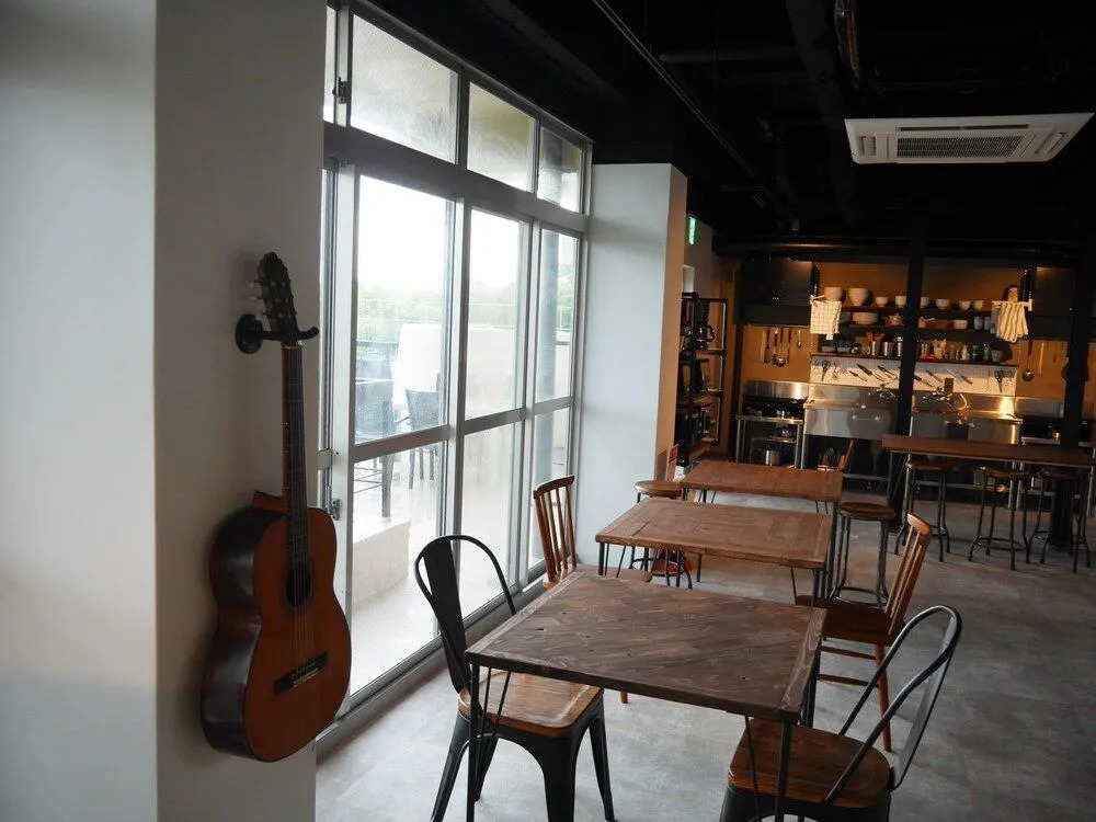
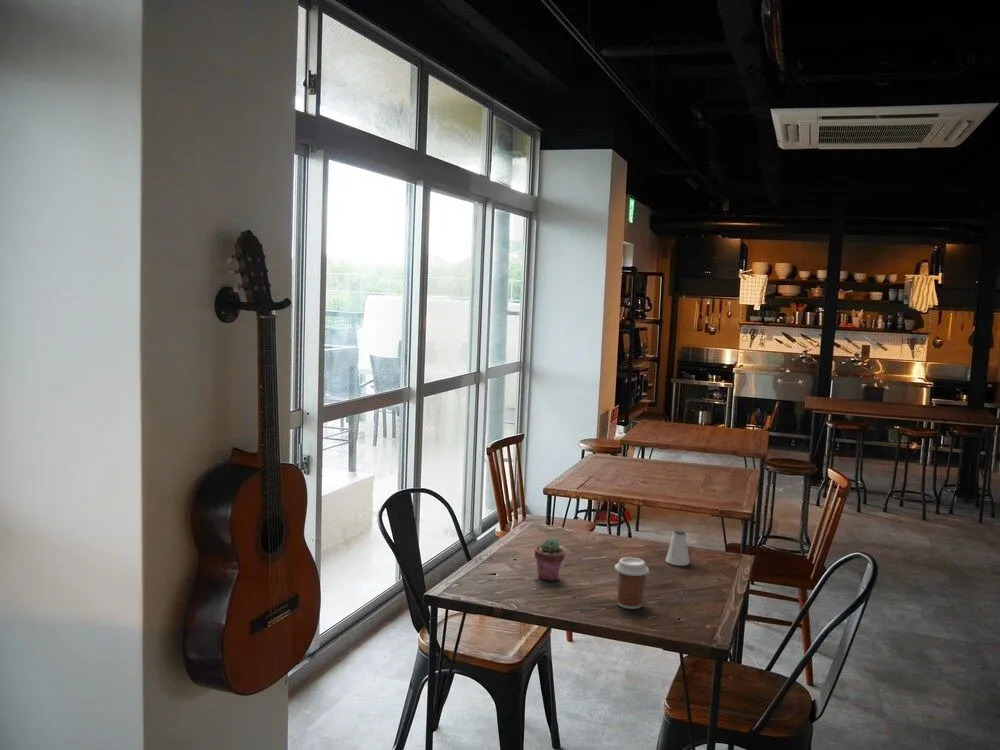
+ saltshaker [665,528,690,567]
+ coffee cup [614,556,650,610]
+ potted succulent [533,537,566,582]
